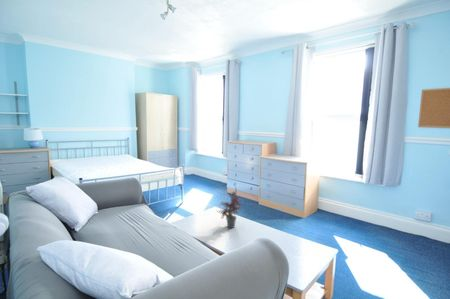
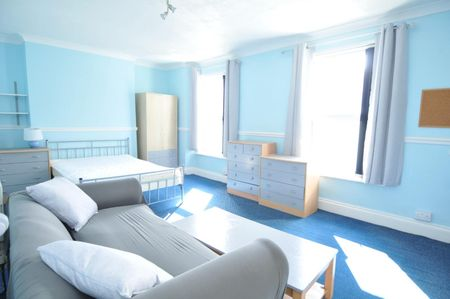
- potted plant [215,186,244,229]
